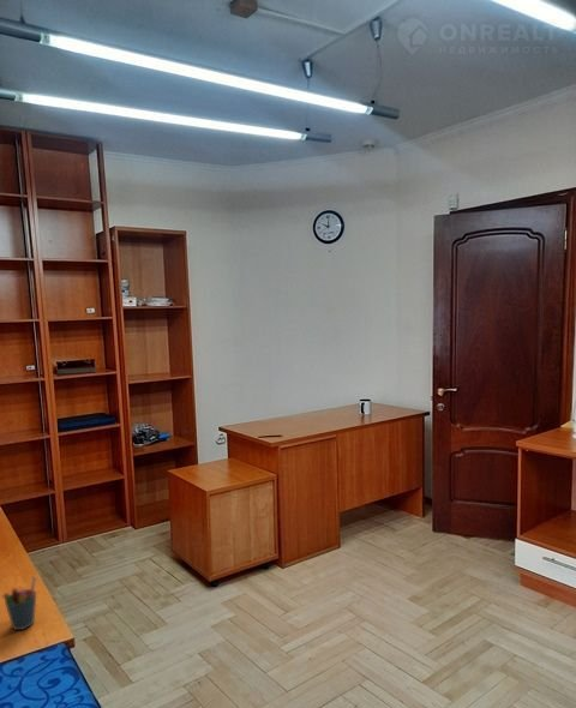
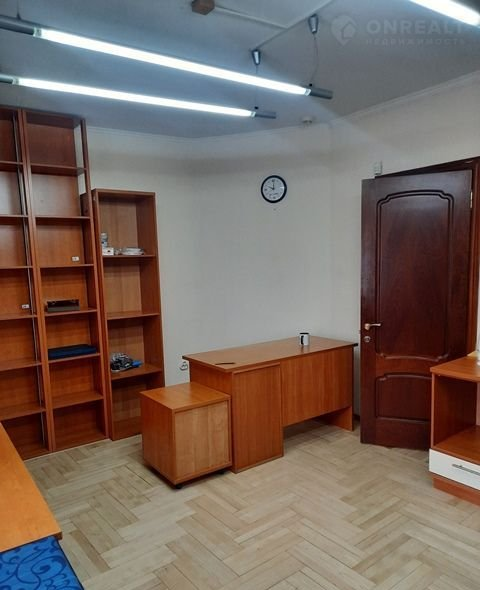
- pen holder [2,575,37,631]
